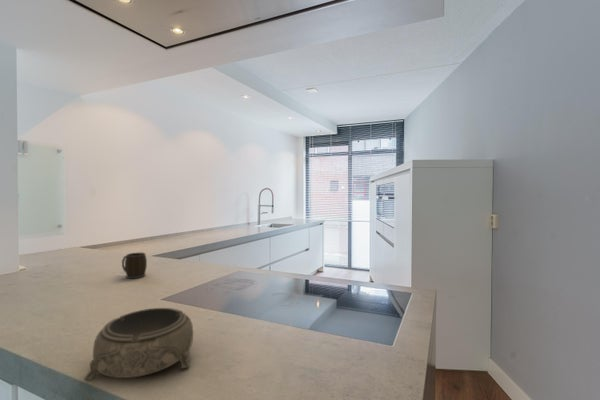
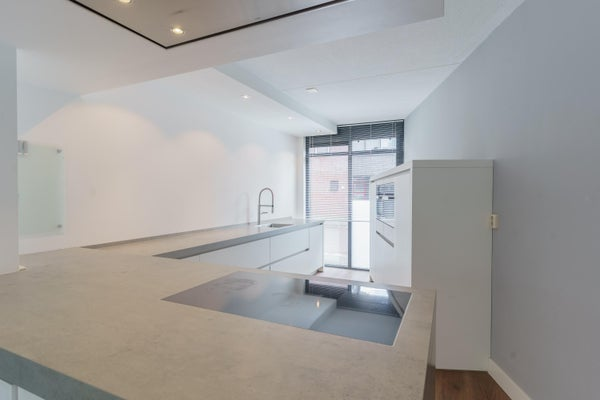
- decorative bowl [83,307,194,381]
- mug [121,252,148,279]
